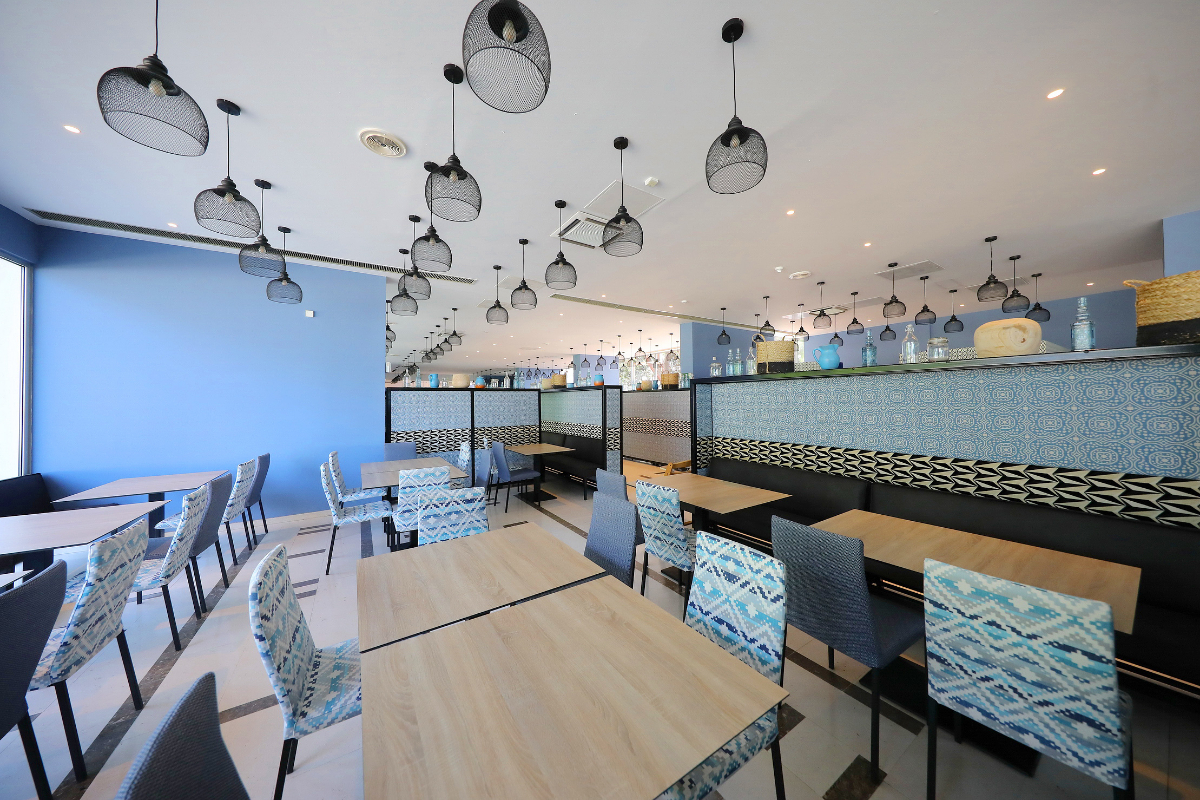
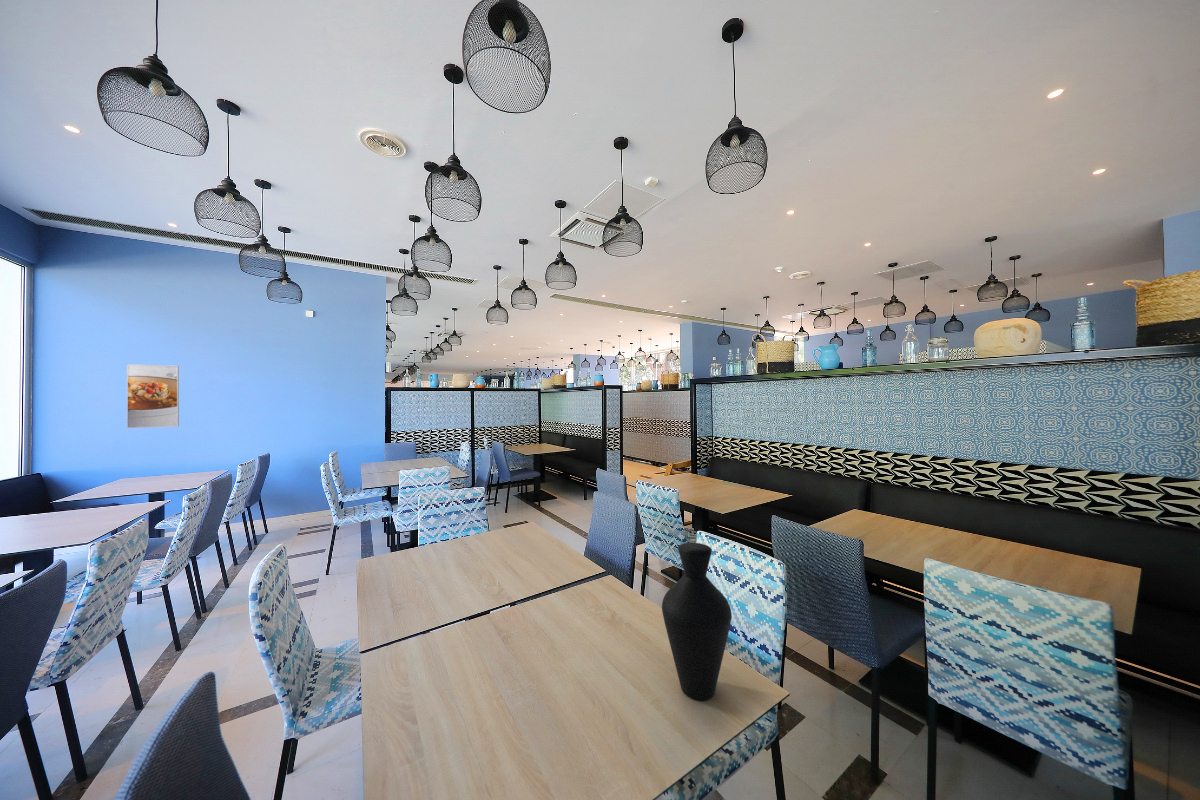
+ vase [661,542,733,701]
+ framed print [126,363,180,429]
